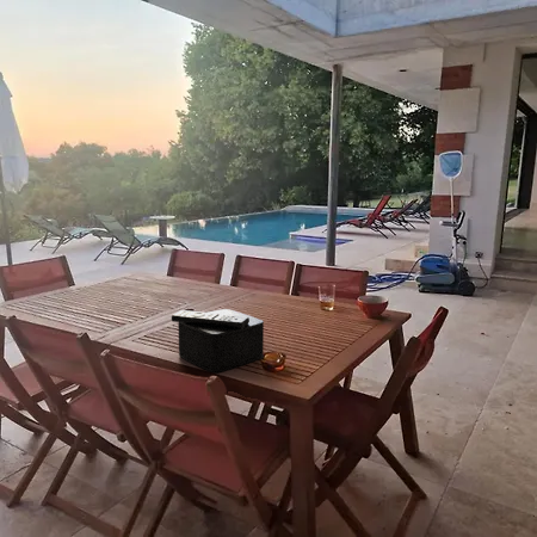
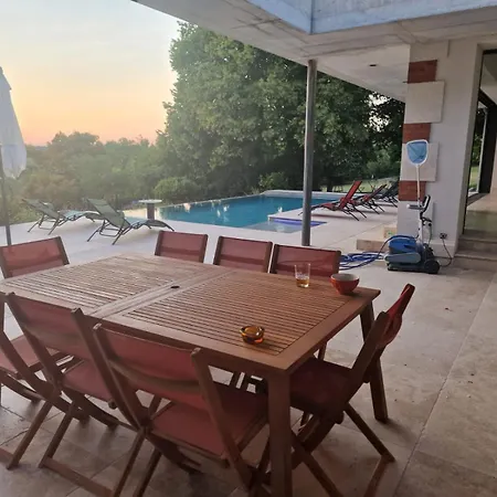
- speaker [171,308,265,374]
